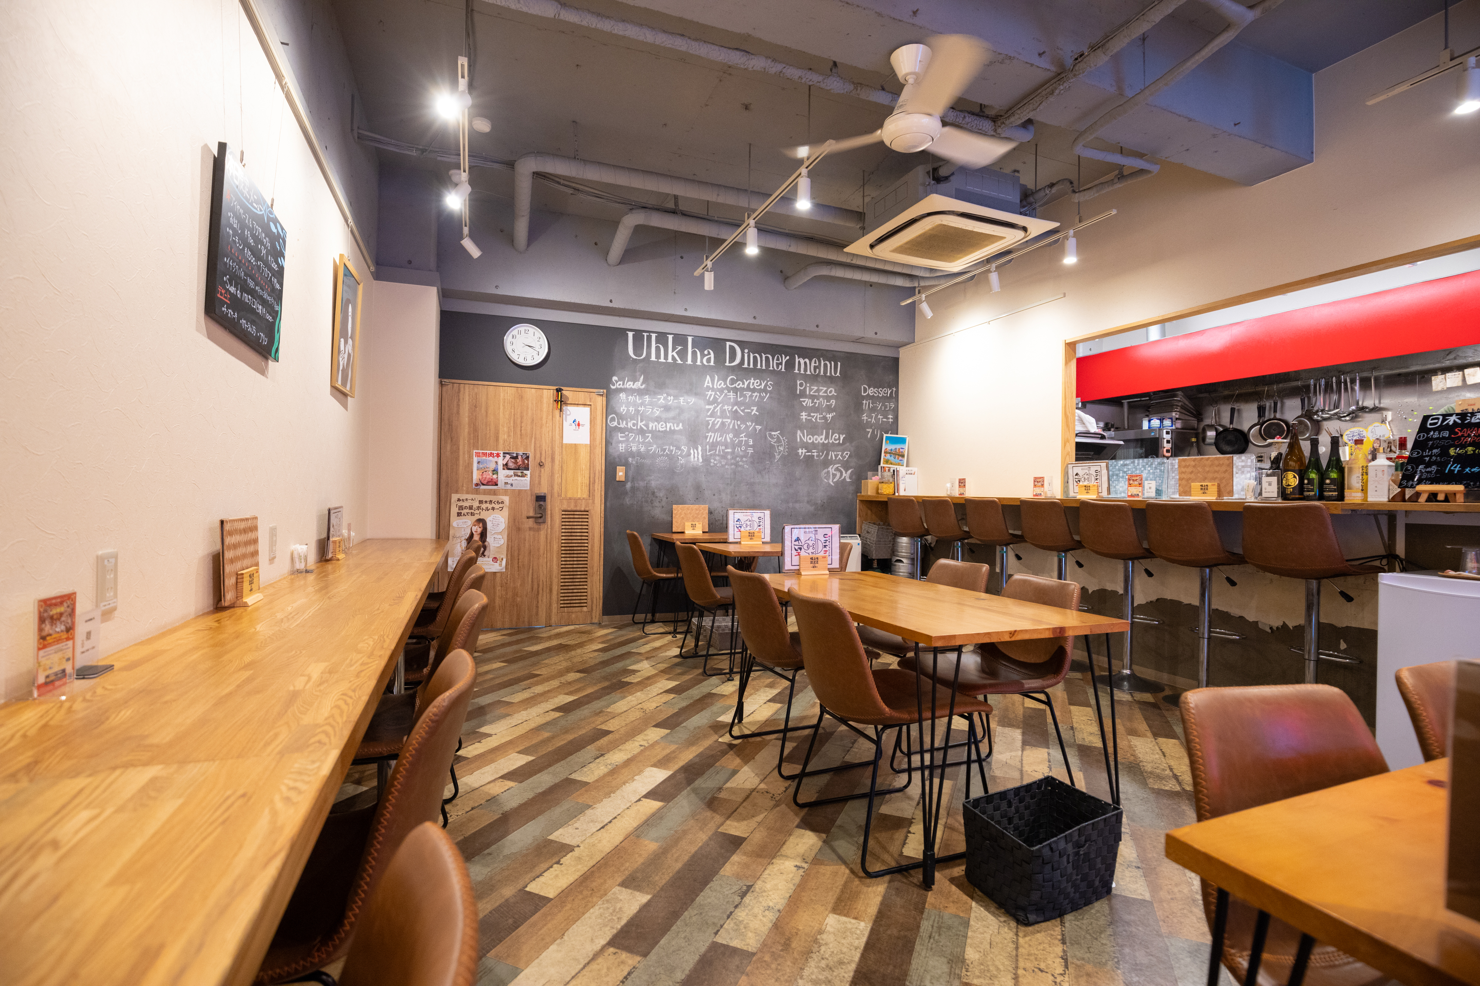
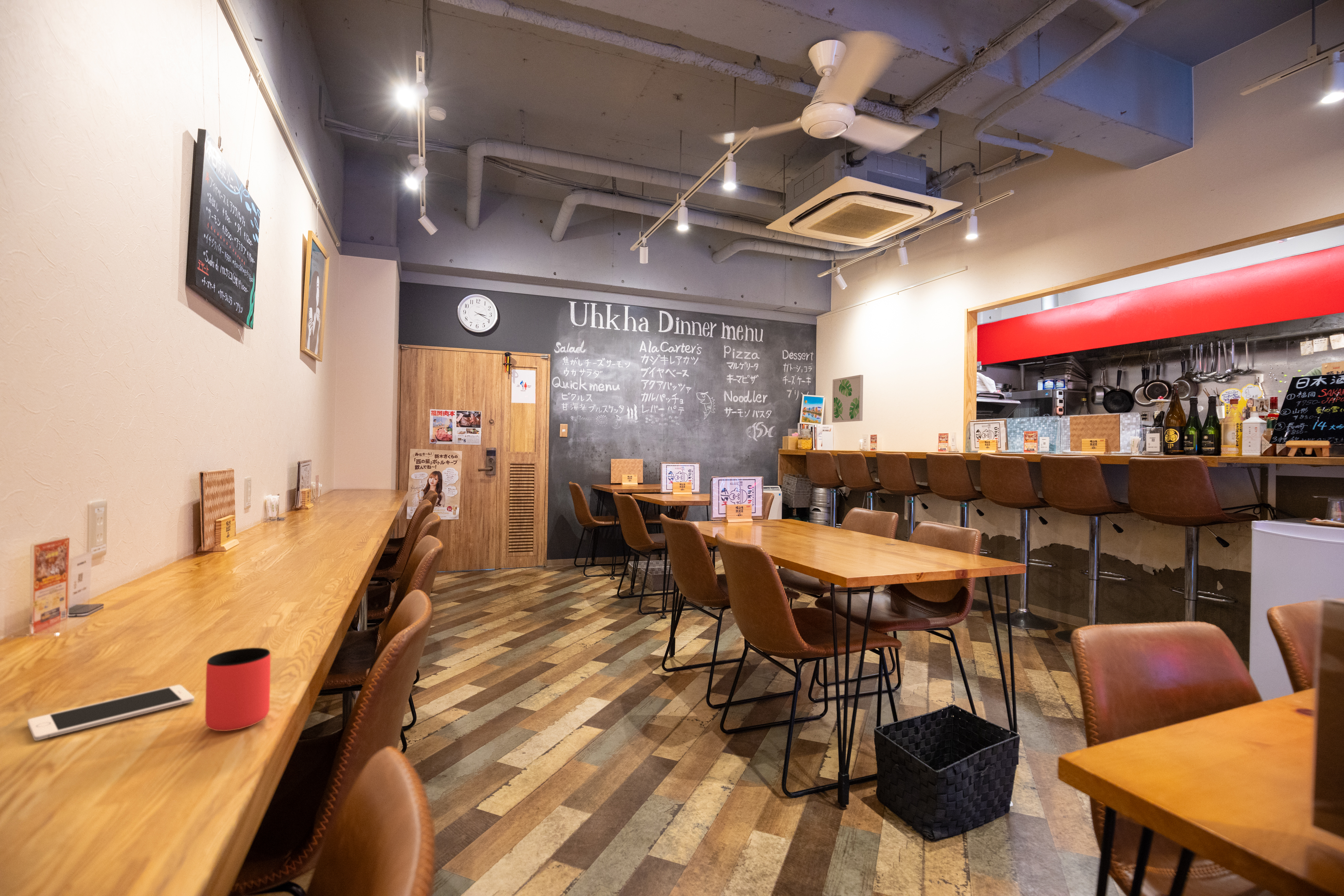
+ wall art [832,375,863,423]
+ cell phone [27,685,194,741]
+ cup [205,647,271,731]
